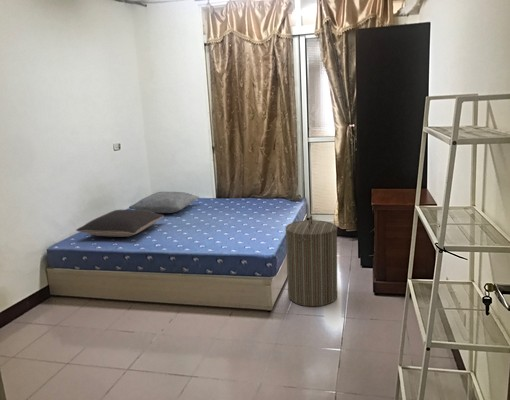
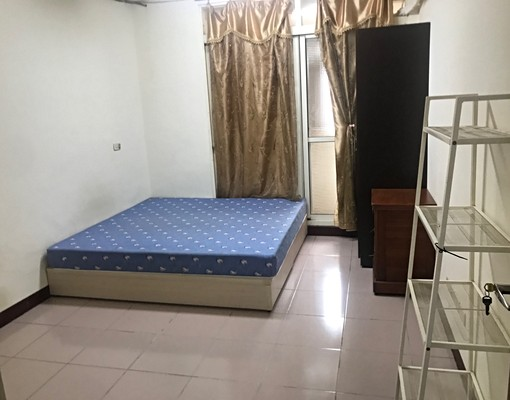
- laundry hamper [284,214,338,308]
- pillow [128,191,200,214]
- pillow [75,209,165,238]
